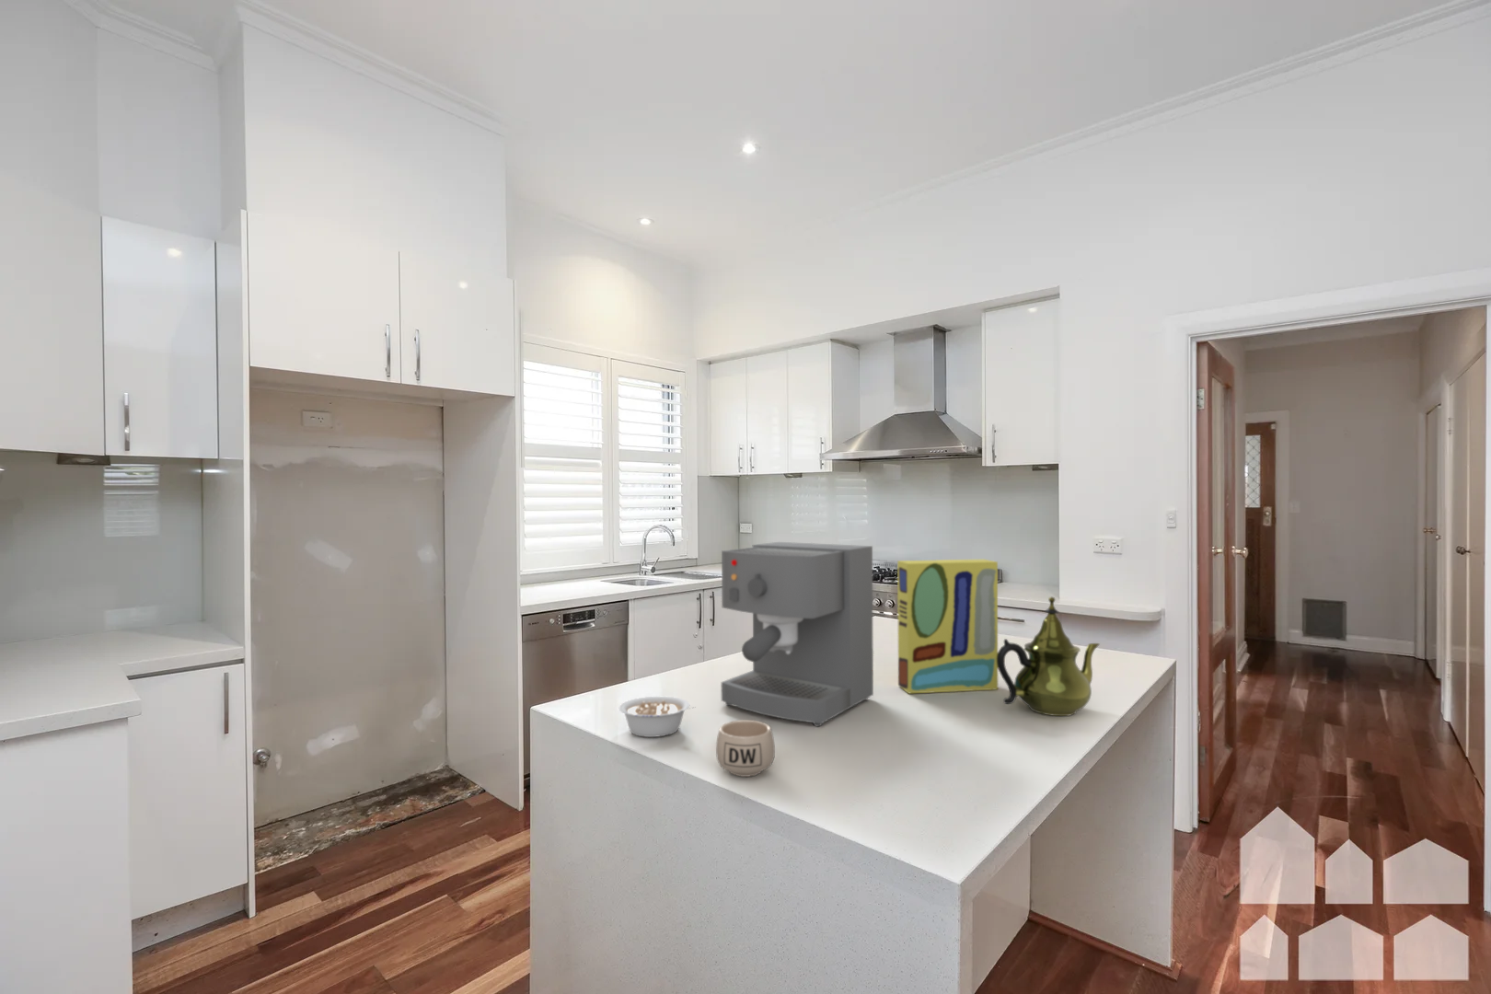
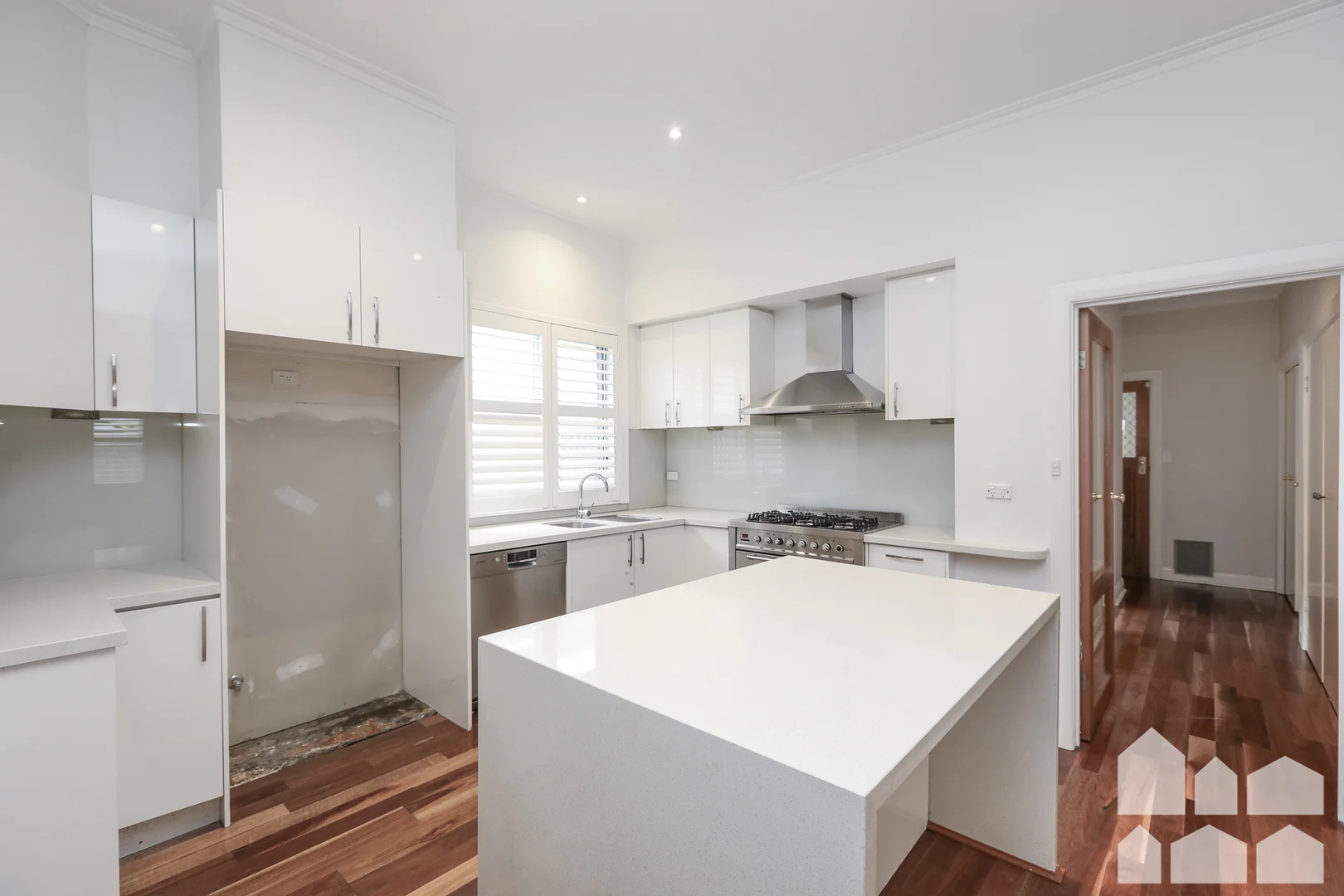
- mug [716,719,775,778]
- legume [619,696,696,738]
- cereal box [896,559,998,694]
- teapot [996,597,1100,717]
- coffee maker [721,541,874,727]
